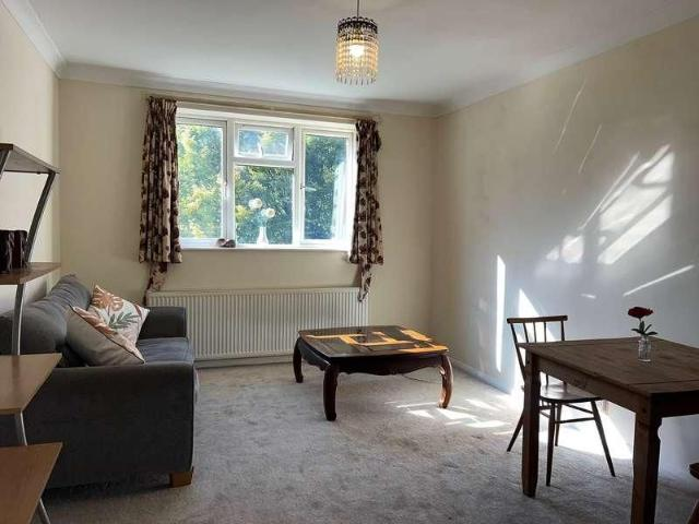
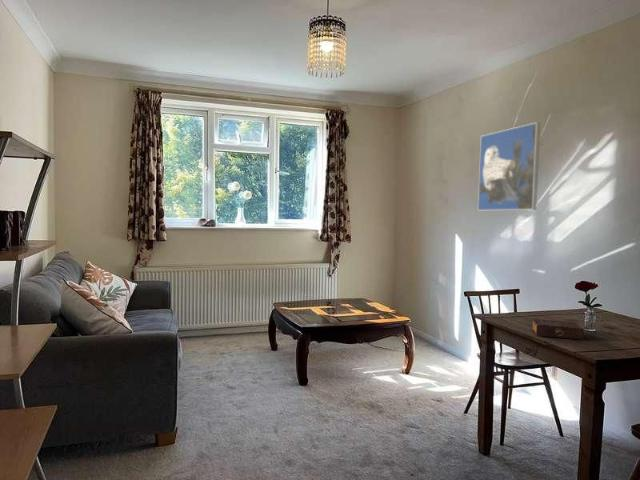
+ book [531,318,585,340]
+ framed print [477,121,541,211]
